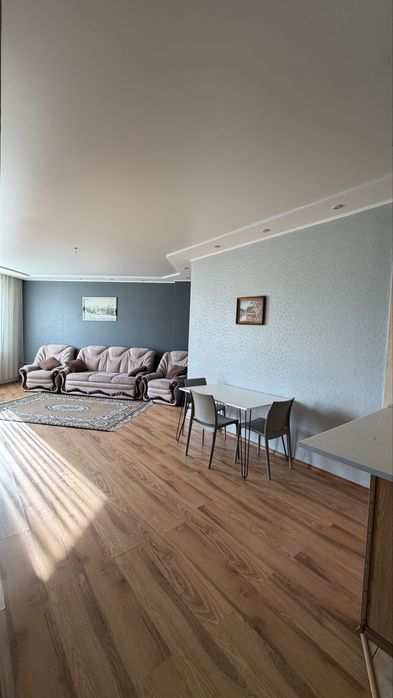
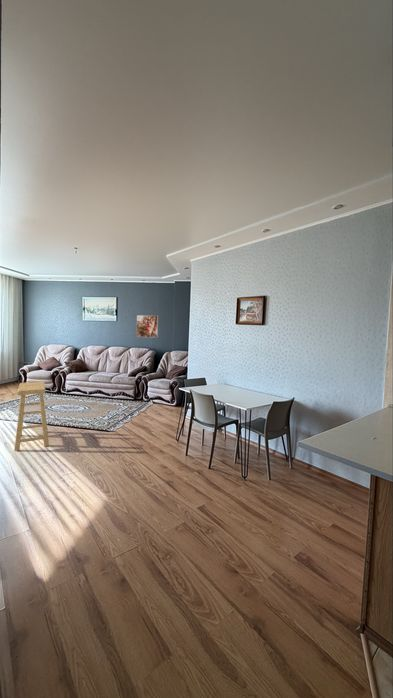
+ stool [13,381,50,452]
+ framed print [136,314,159,338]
